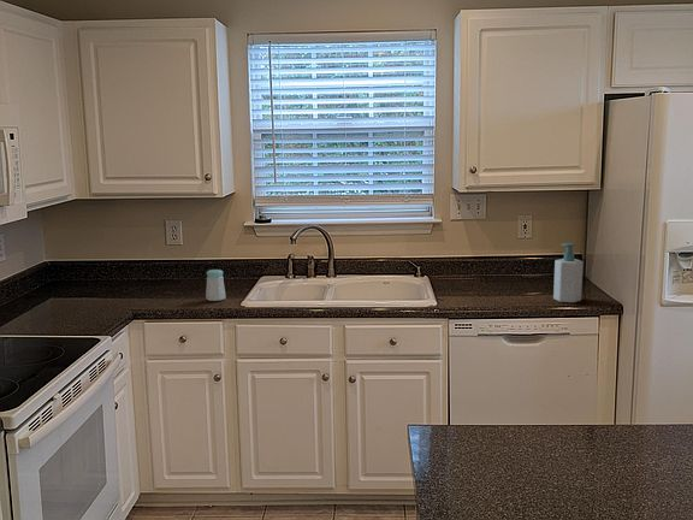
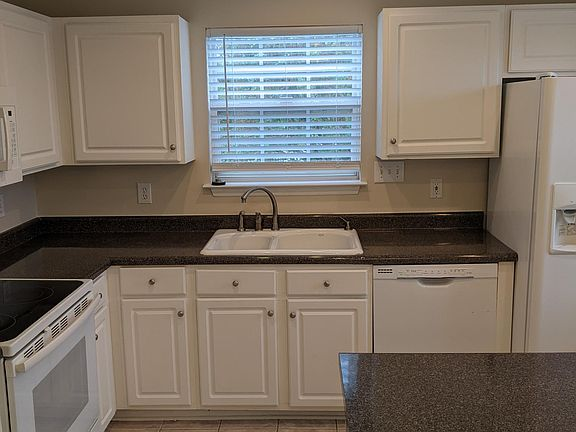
- soap bottle [552,242,584,303]
- salt shaker [205,268,227,302]
